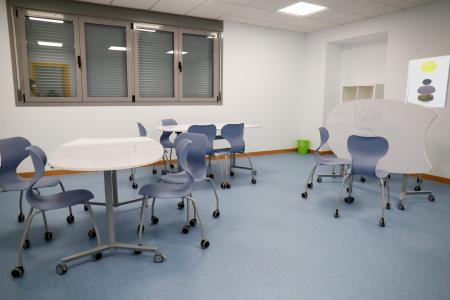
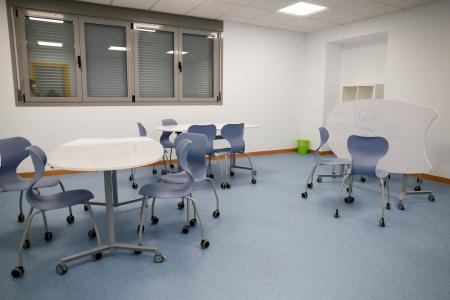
- wall art [405,54,450,108]
